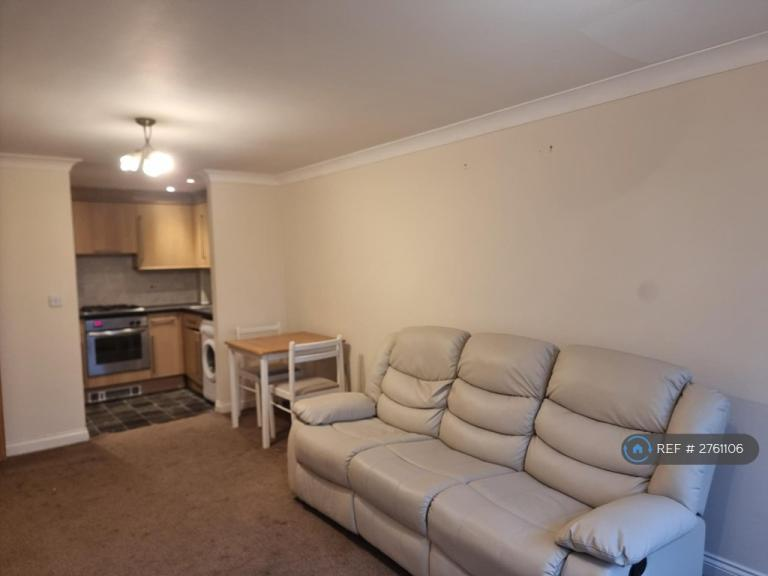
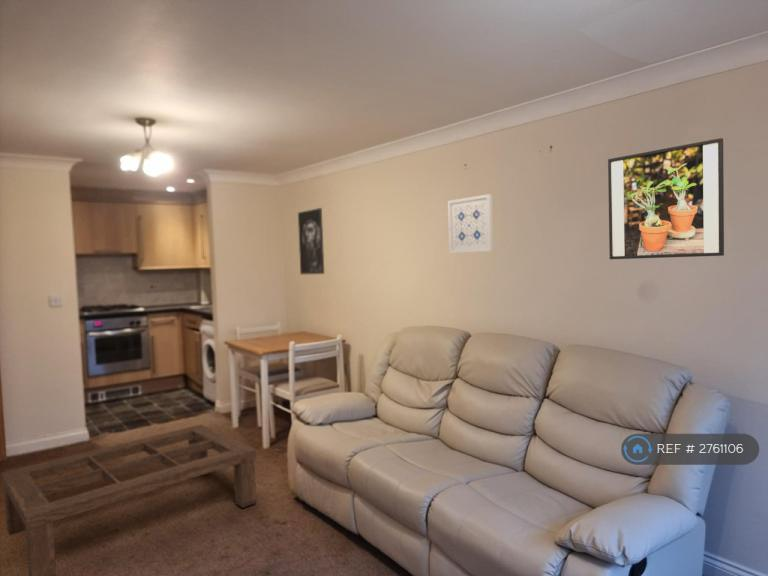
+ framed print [297,207,325,275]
+ wall art [447,193,494,255]
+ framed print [607,137,725,260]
+ coffee table [0,423,258,576]
